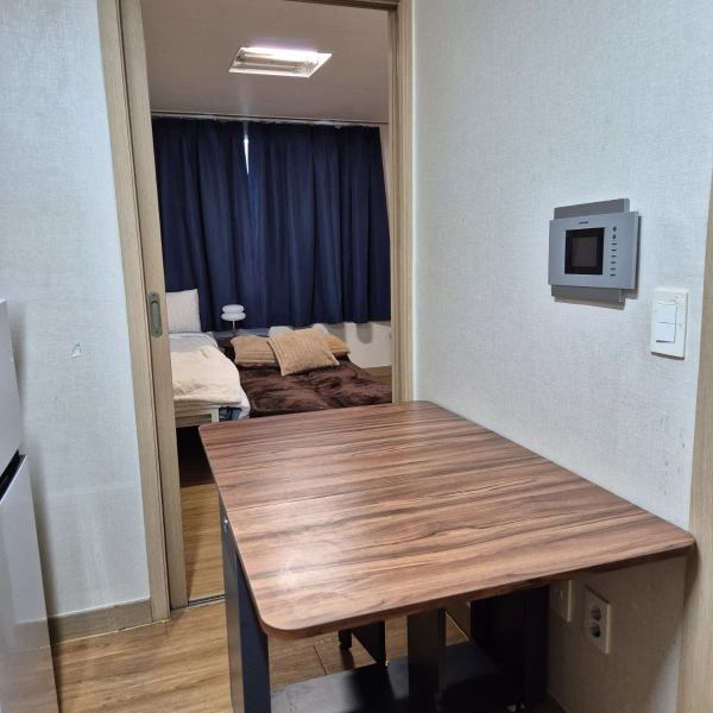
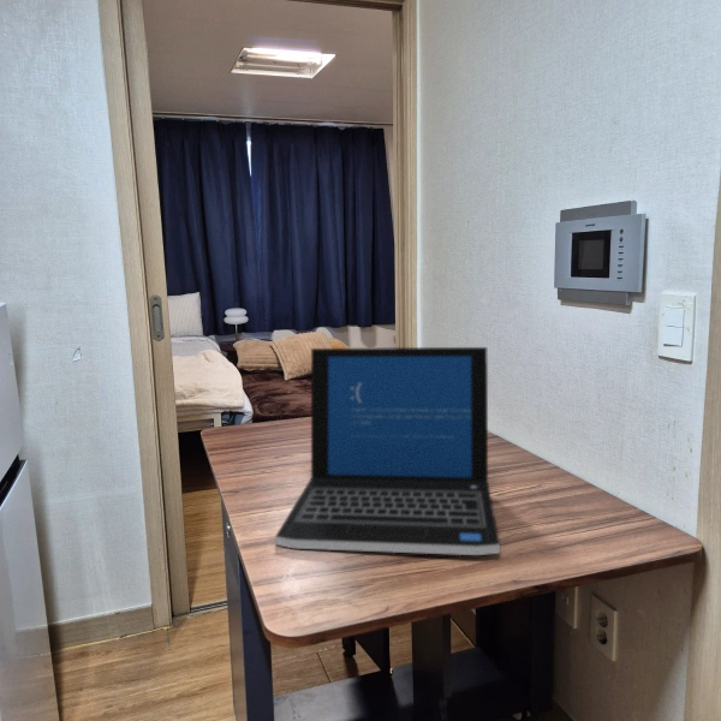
+ laptop [274,346,501,556]
